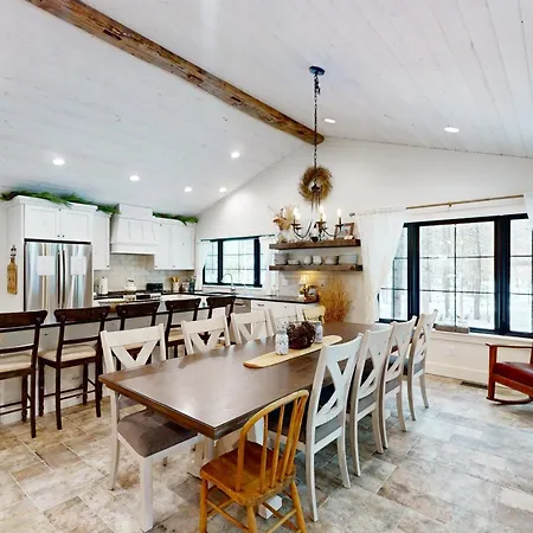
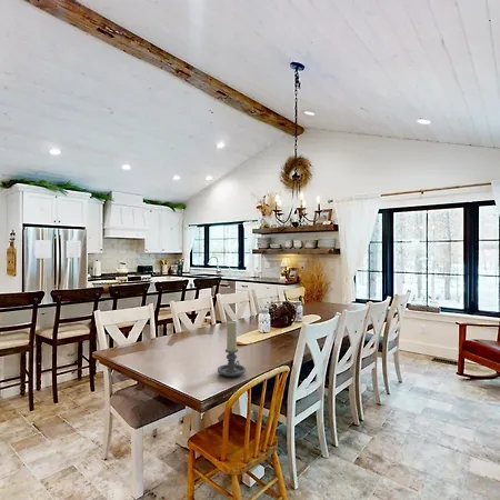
+ candle holder [217,320,247,378]
